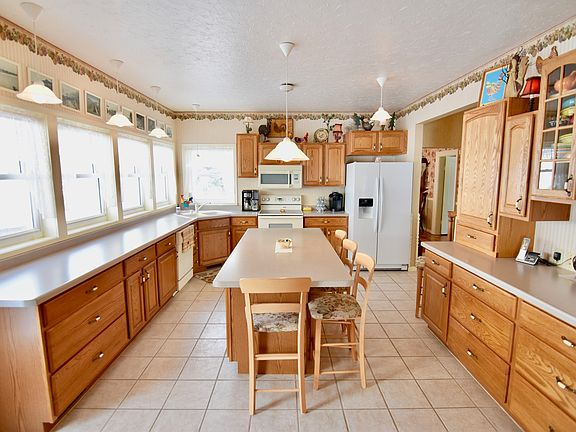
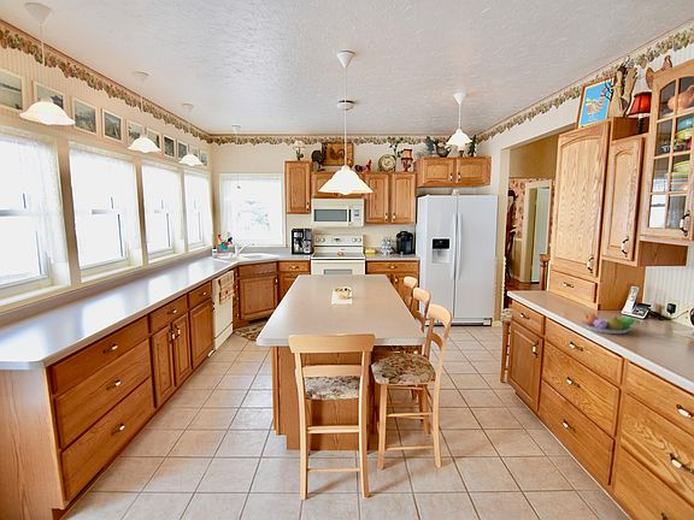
+ fruit bowl [581,312,641,335]
